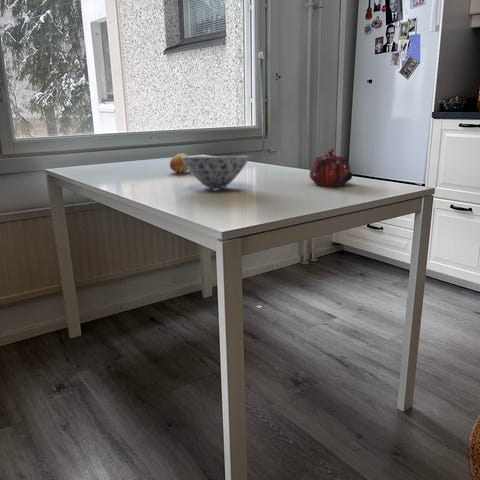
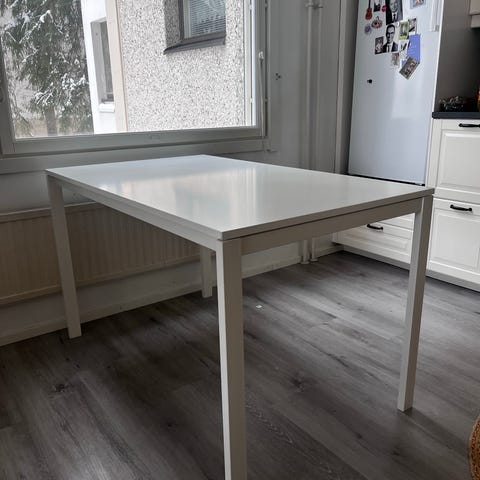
- teapot [309,148,353,187]
- bowl [181,155,251,189]
- fruit [169,153,190,173]
